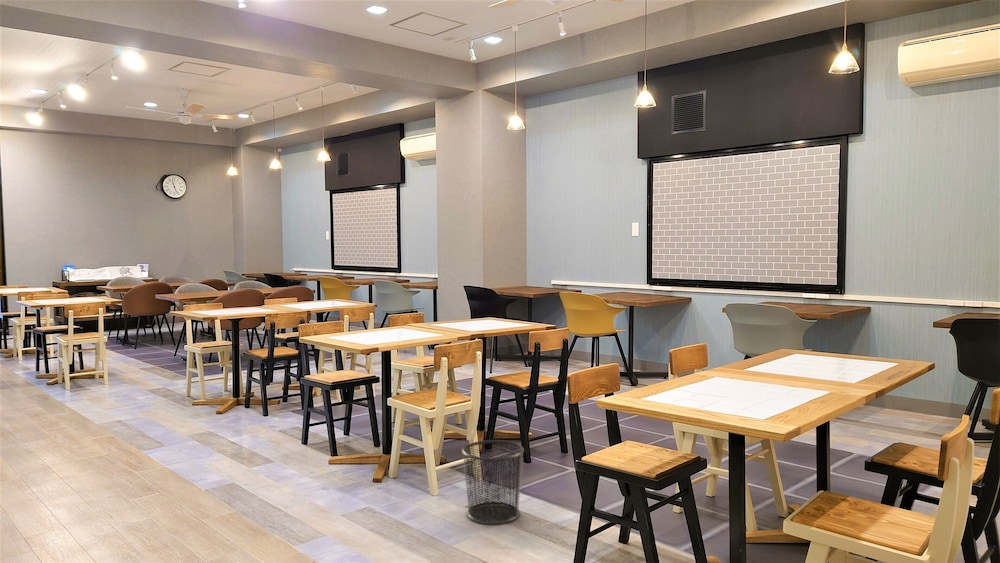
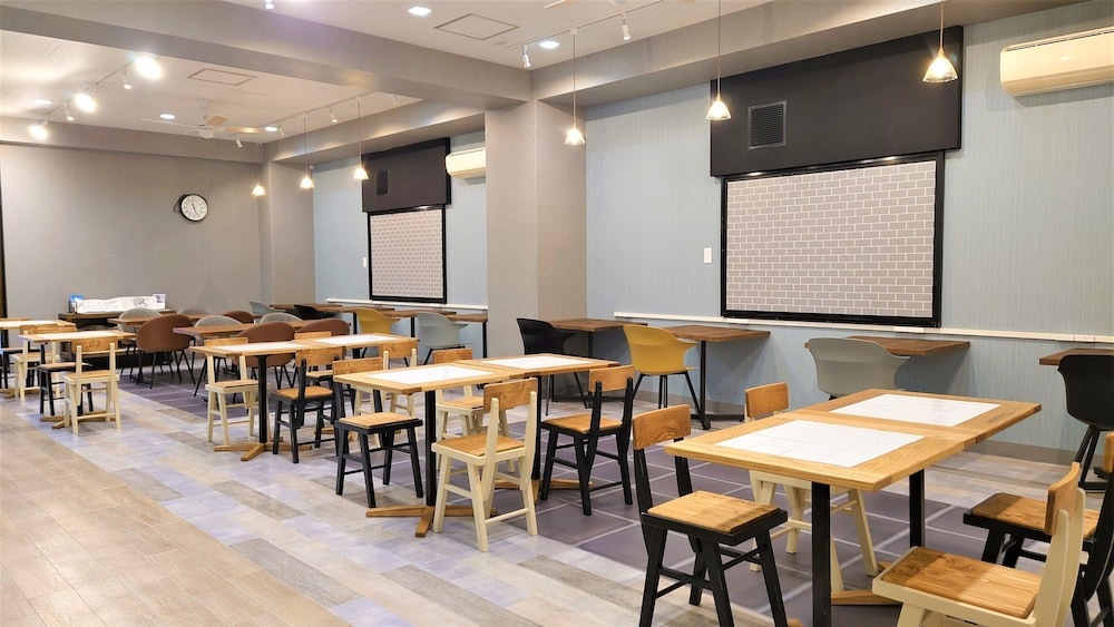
- trash can [461,439,525,525]
